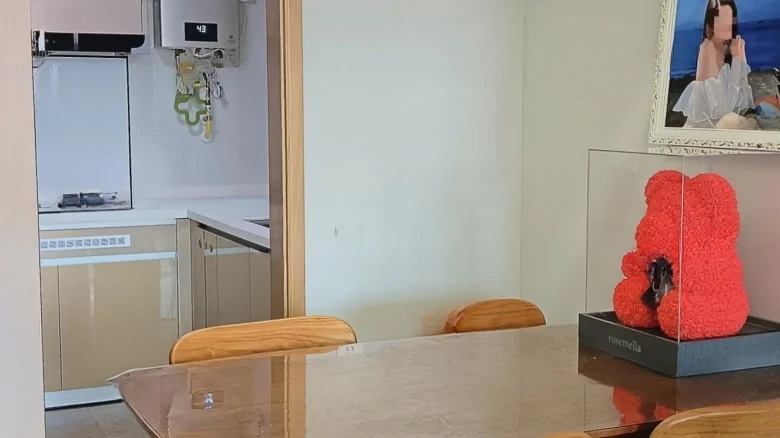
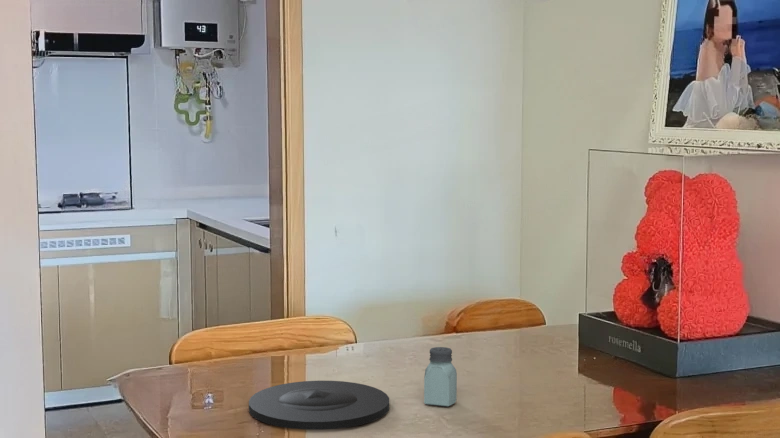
+ saltshaker [423,346,458,408]
+ plate [248,380,390,431]
